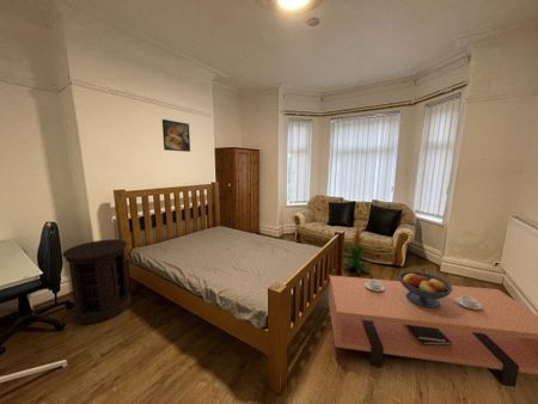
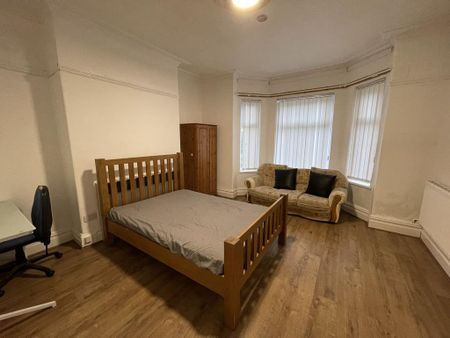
- fruit bowl [398,270,453,308]
- side table [61,238,132,325]
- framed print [161,118,191,153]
- coffee table [328,275,538,388]
- indoor plant [342,225,373,275]
